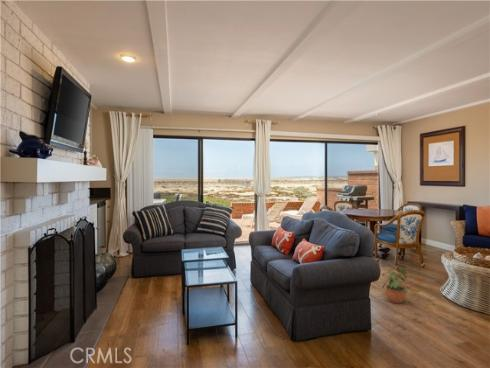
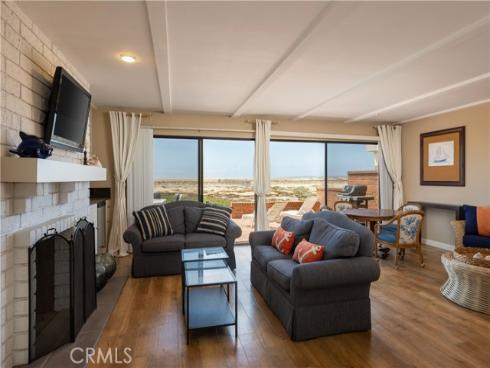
- potted plant [381,266,408,304]
